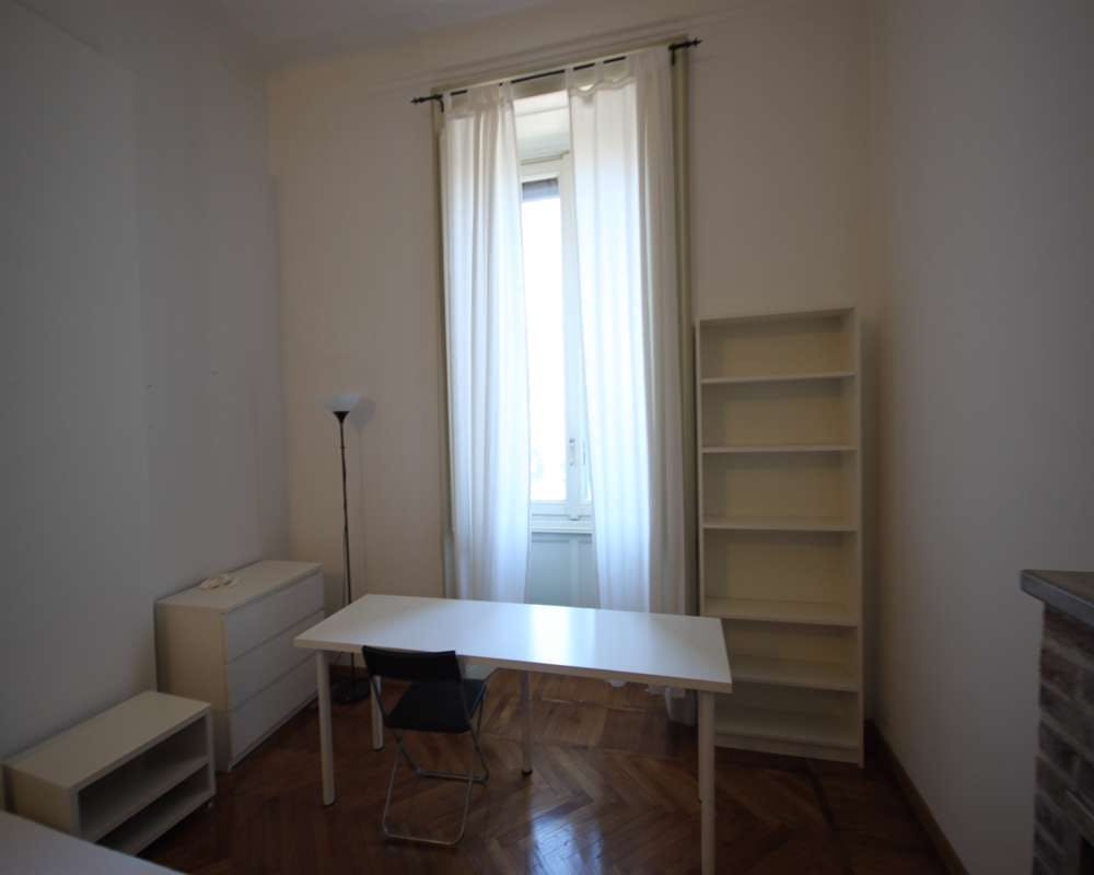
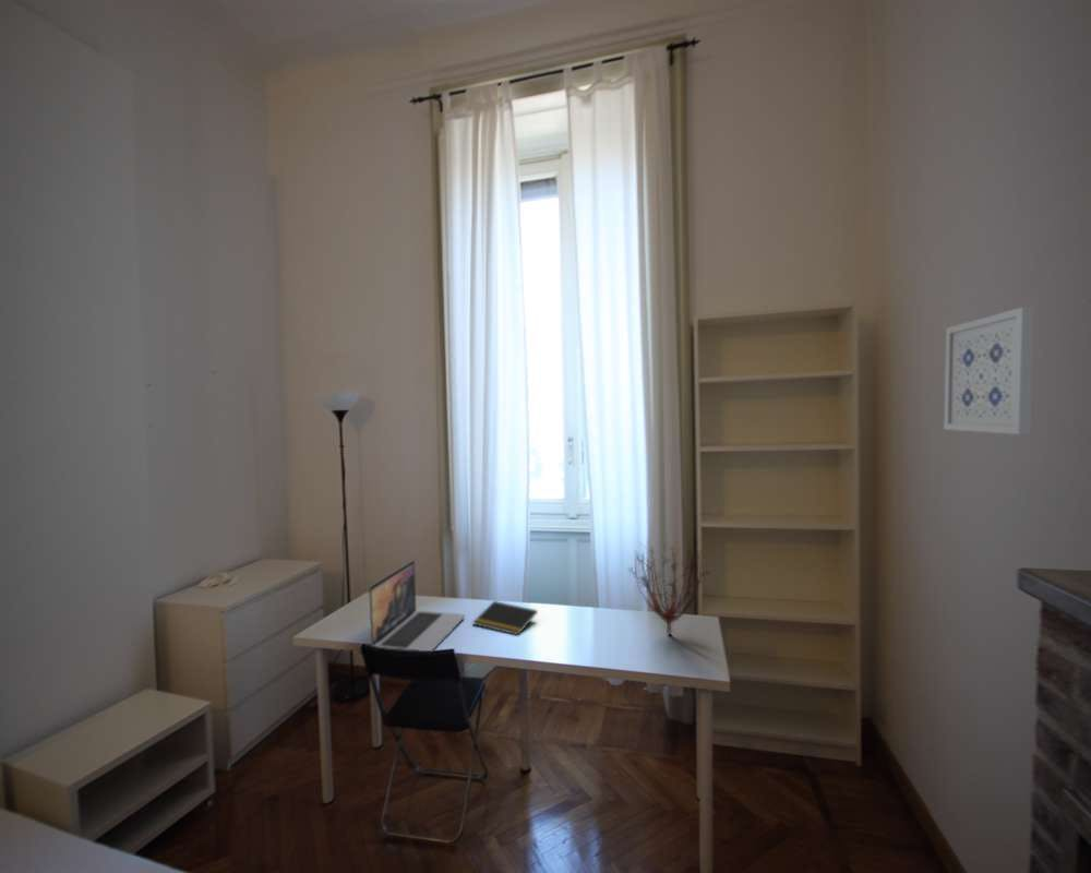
+ notepad [472,600,539,636]
+ plant [627,541,710,636]
+ laptop [368,560,466,651]
+ wall art [943,306,1035,435]
